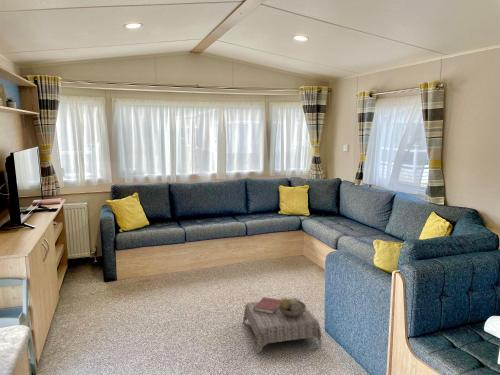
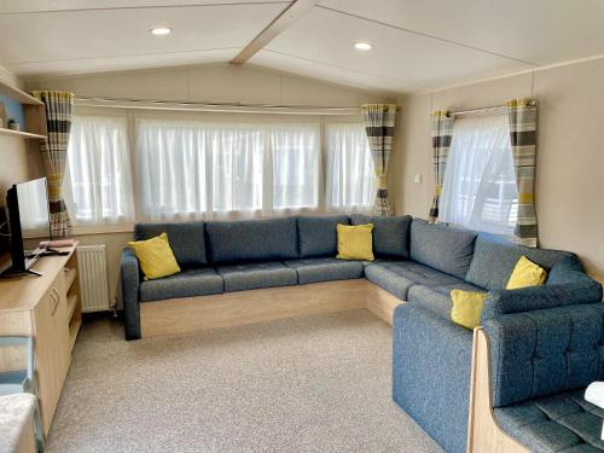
- ottoman [242,296,323,354]
